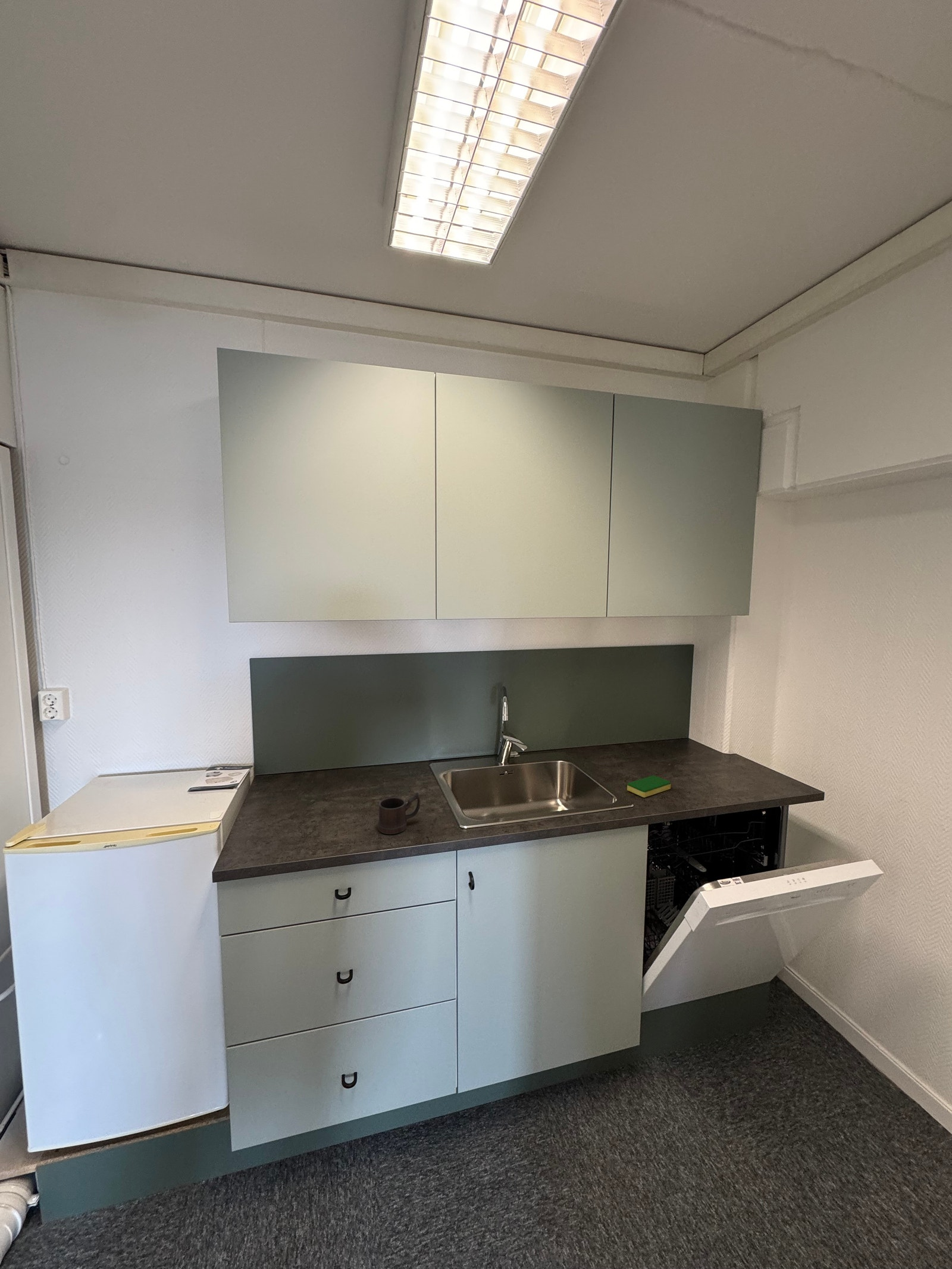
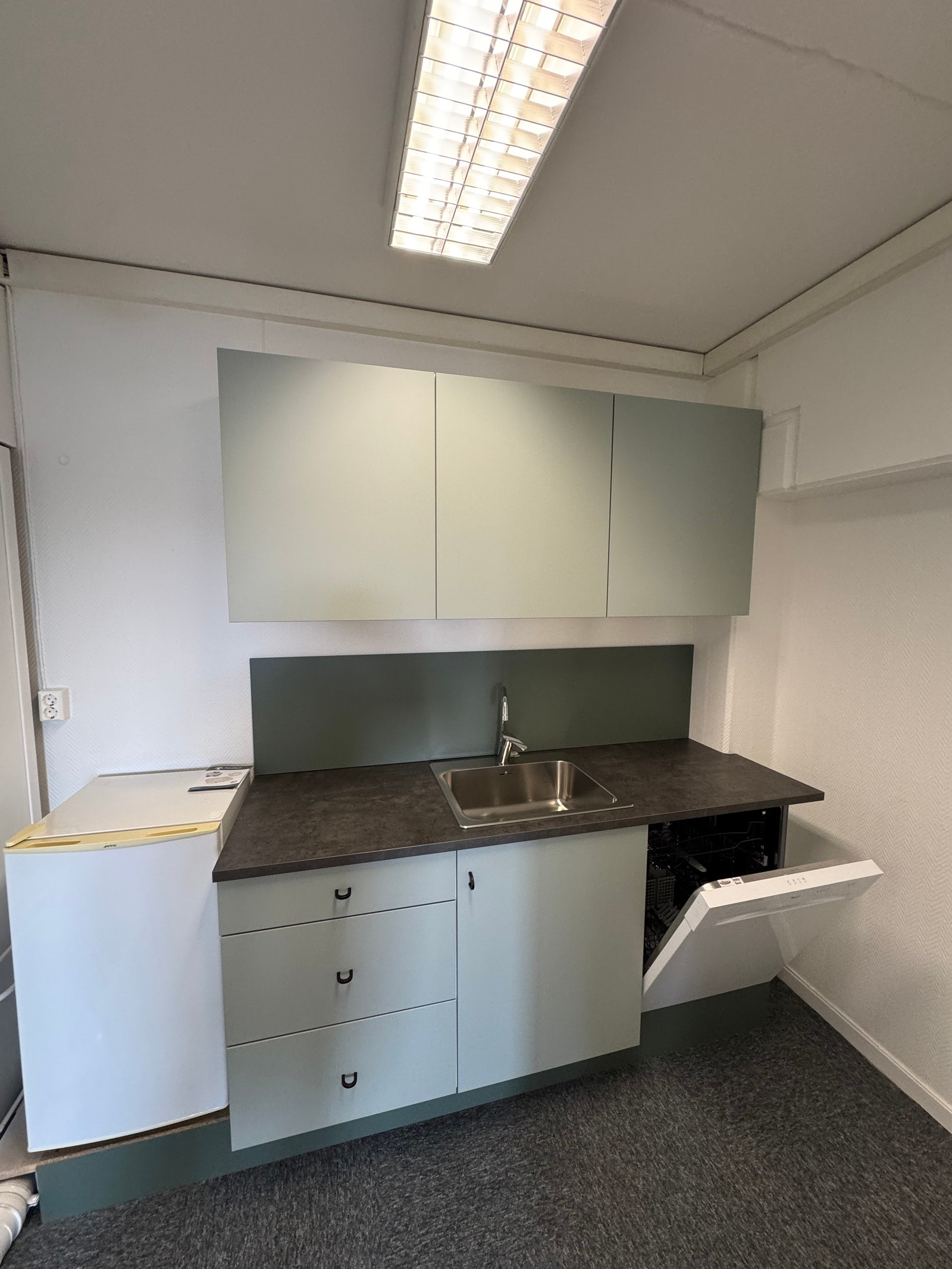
- mug [377,792,421,835]
- dish sponge [627,775,671,798]
